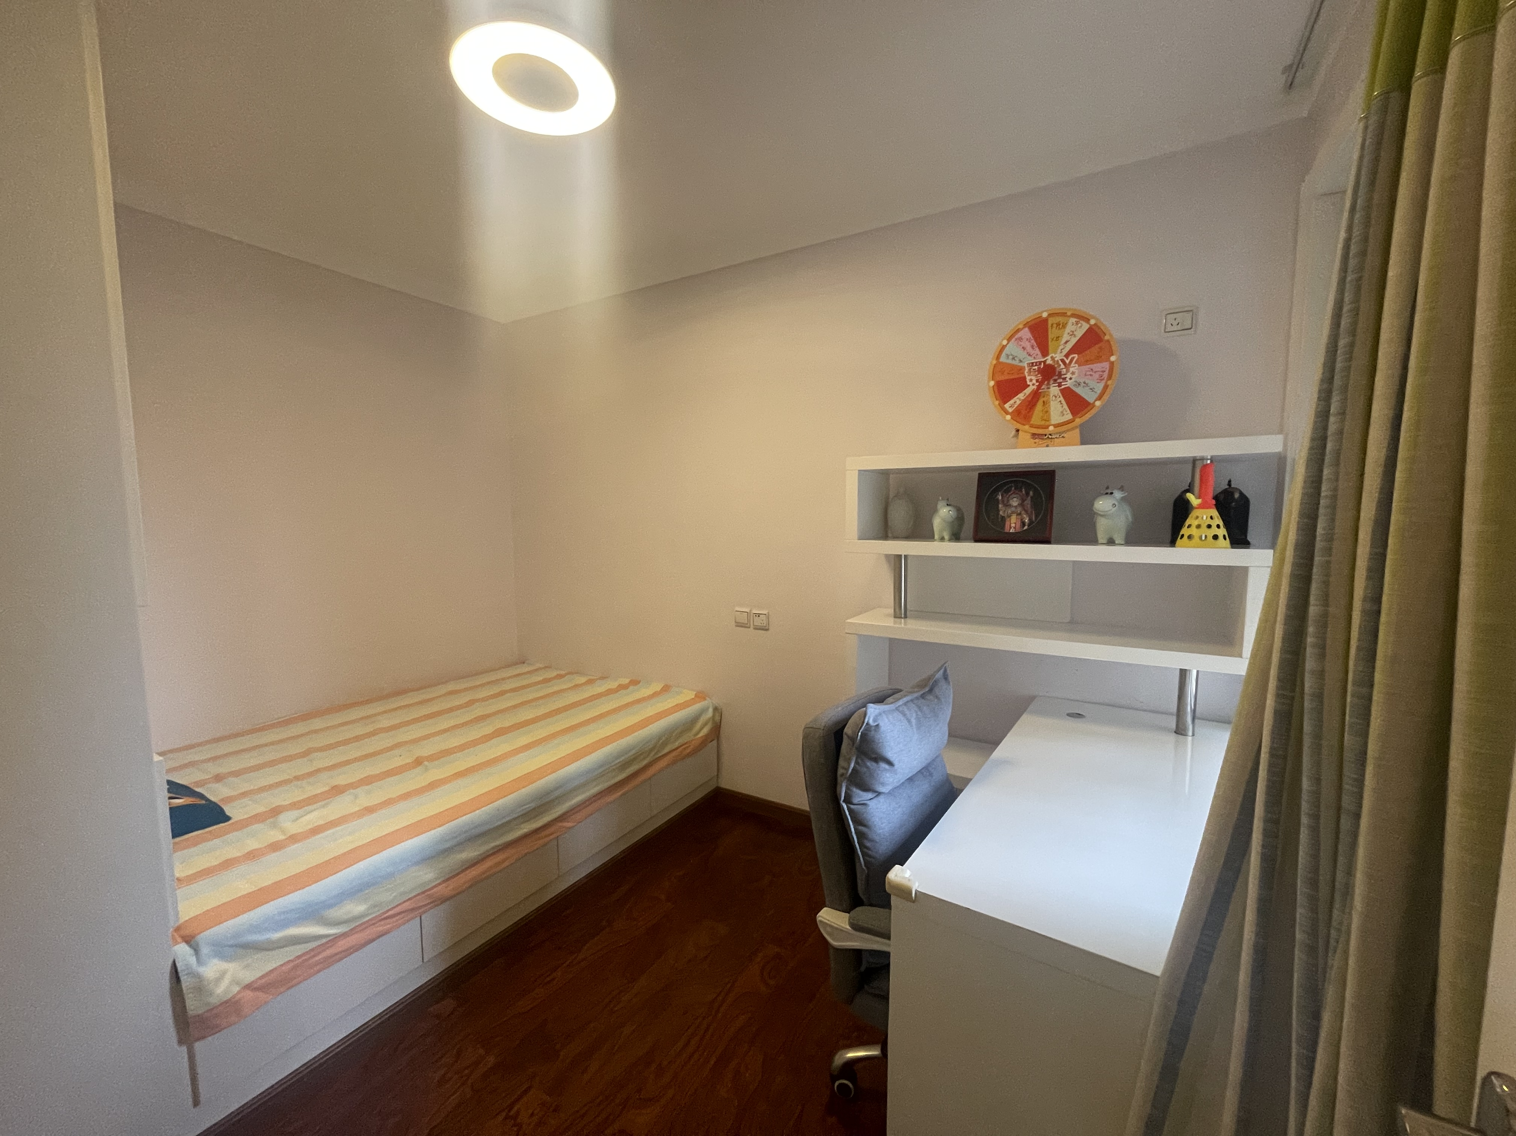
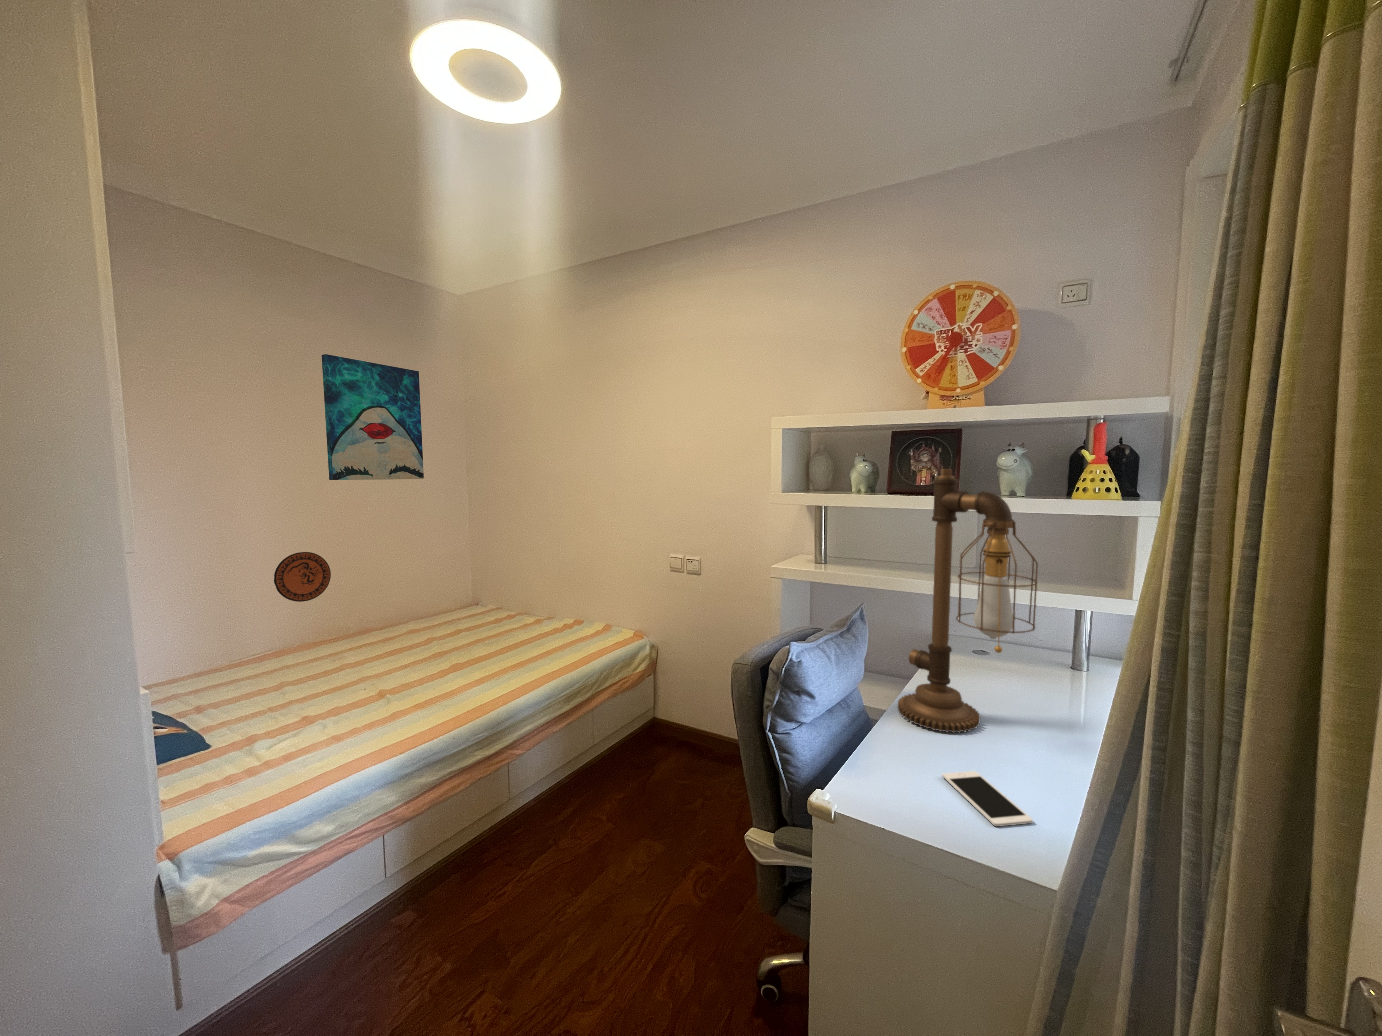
+ desk lamp [898,468,1038,733]
+ wall art [321,354,424,480]
+ decorative plate [273,552,331,602]
+ cell phone [942,770,1034,827]
